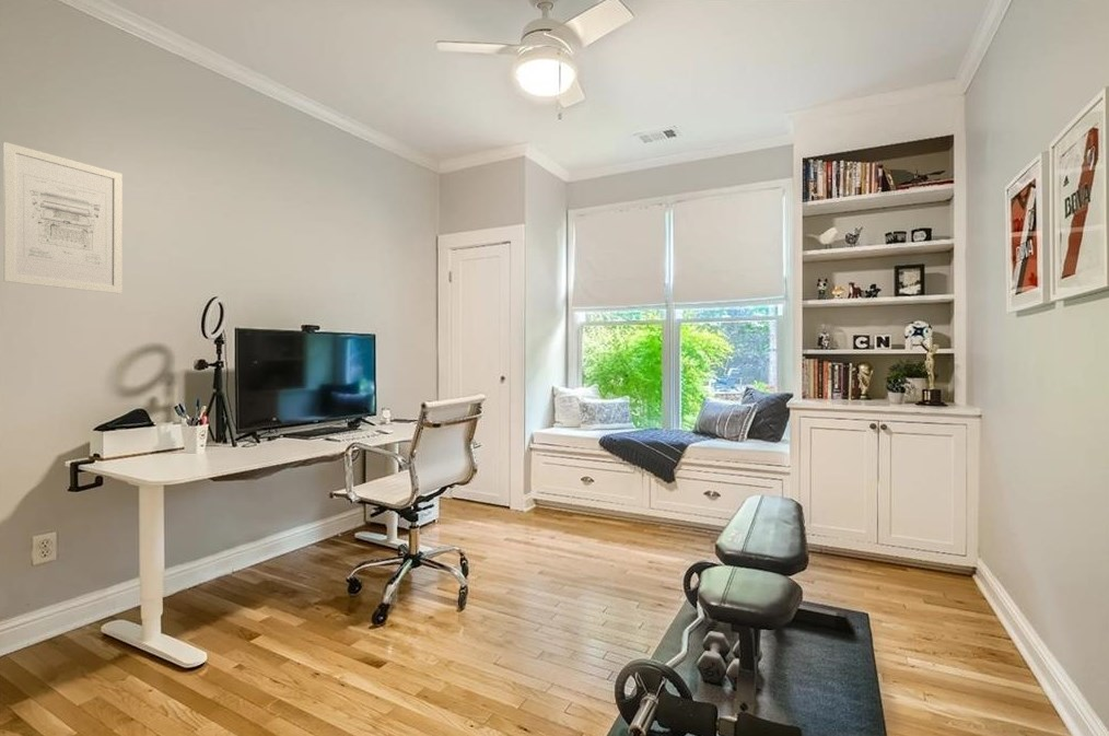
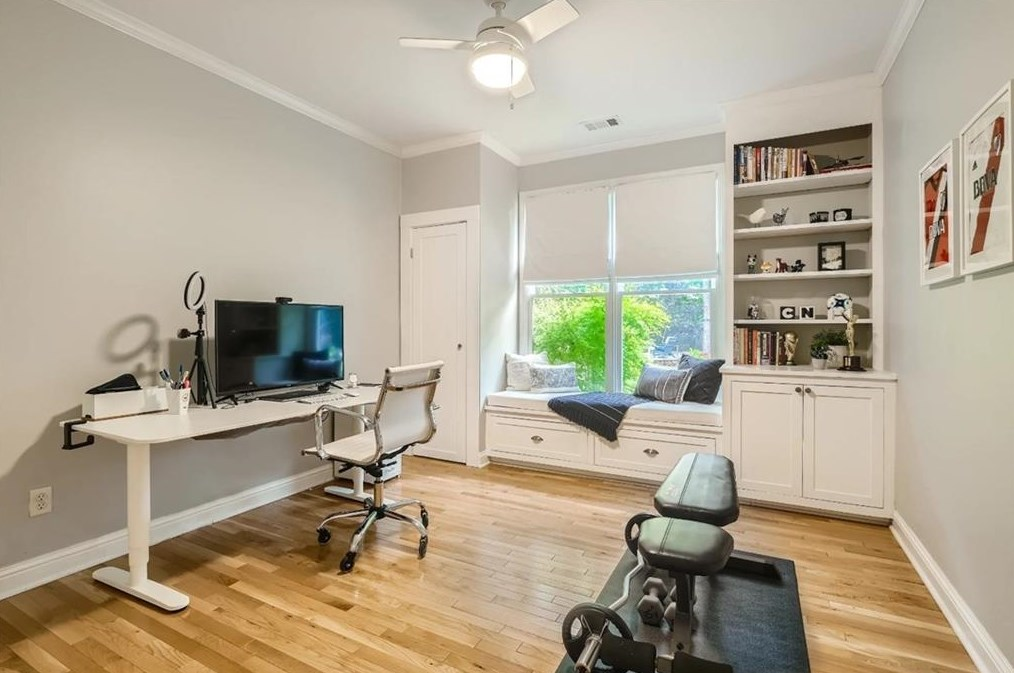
- wall art [2,141,124,294]
